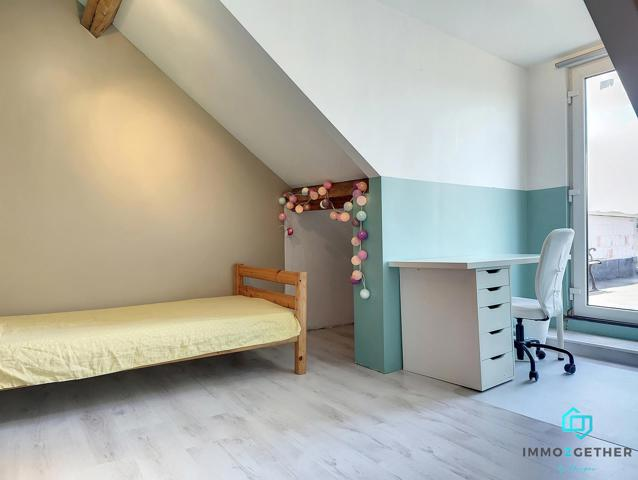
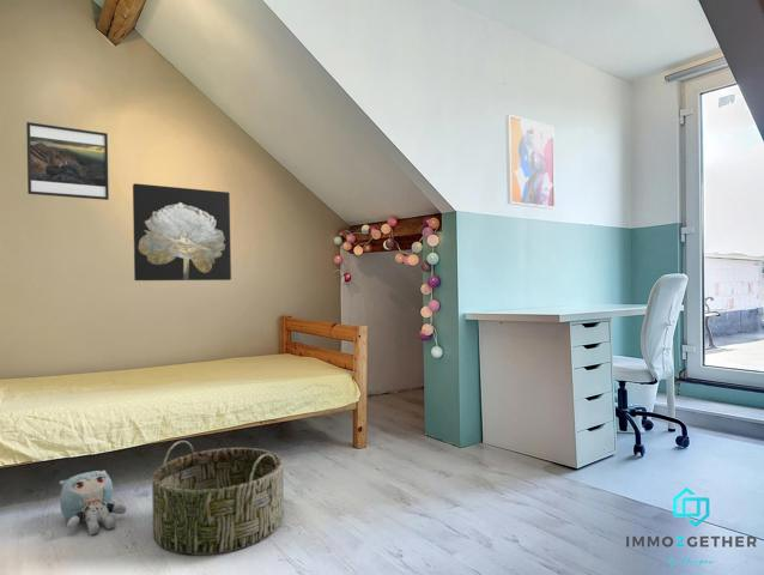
+ plush toy [59,470,127,535]
+ wall art [504,114,557,210]
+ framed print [25,121,110,201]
+ basket [151,440,285,556]
+ wall art [132,182,232,282]
